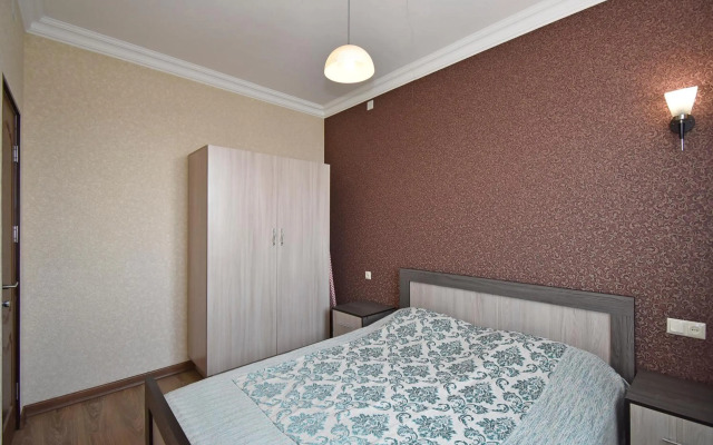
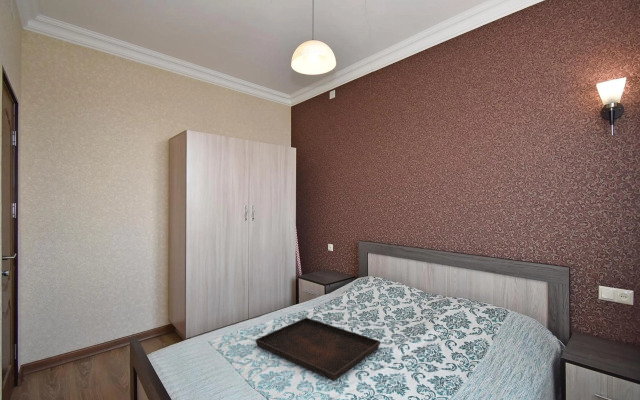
+ serving tray [255,316,381,382]
